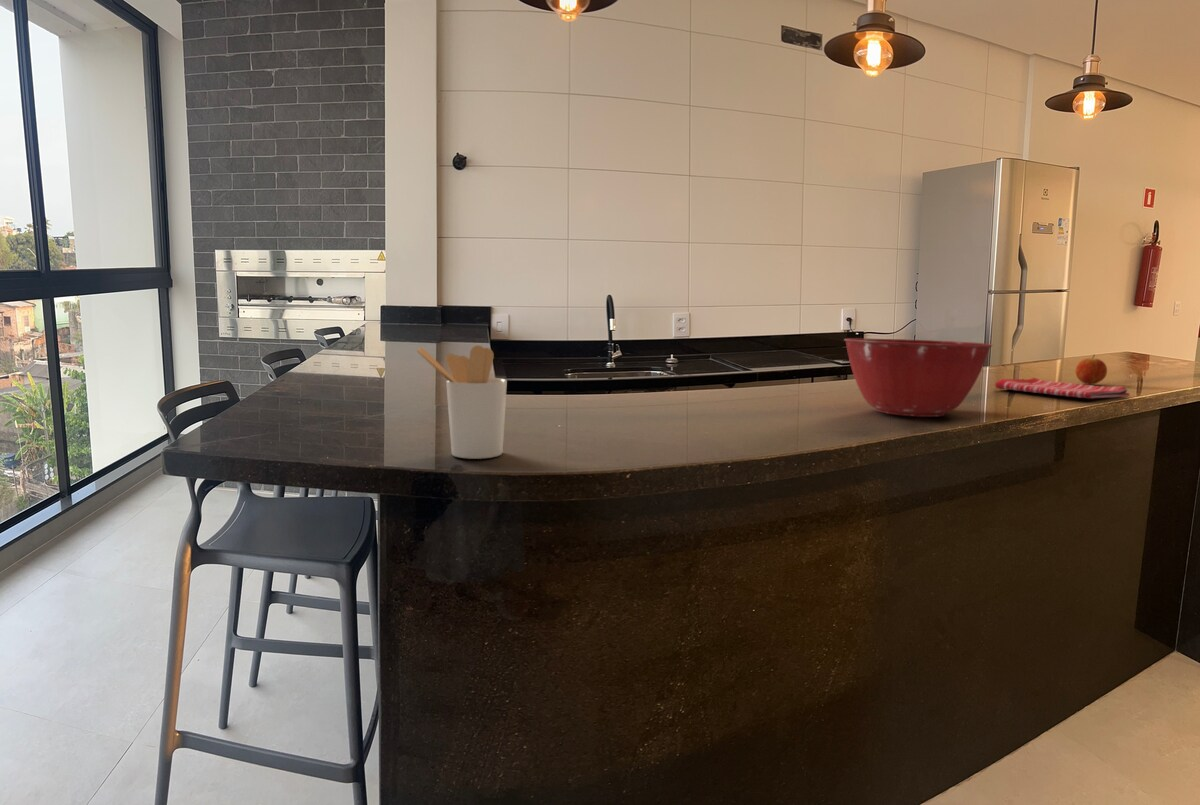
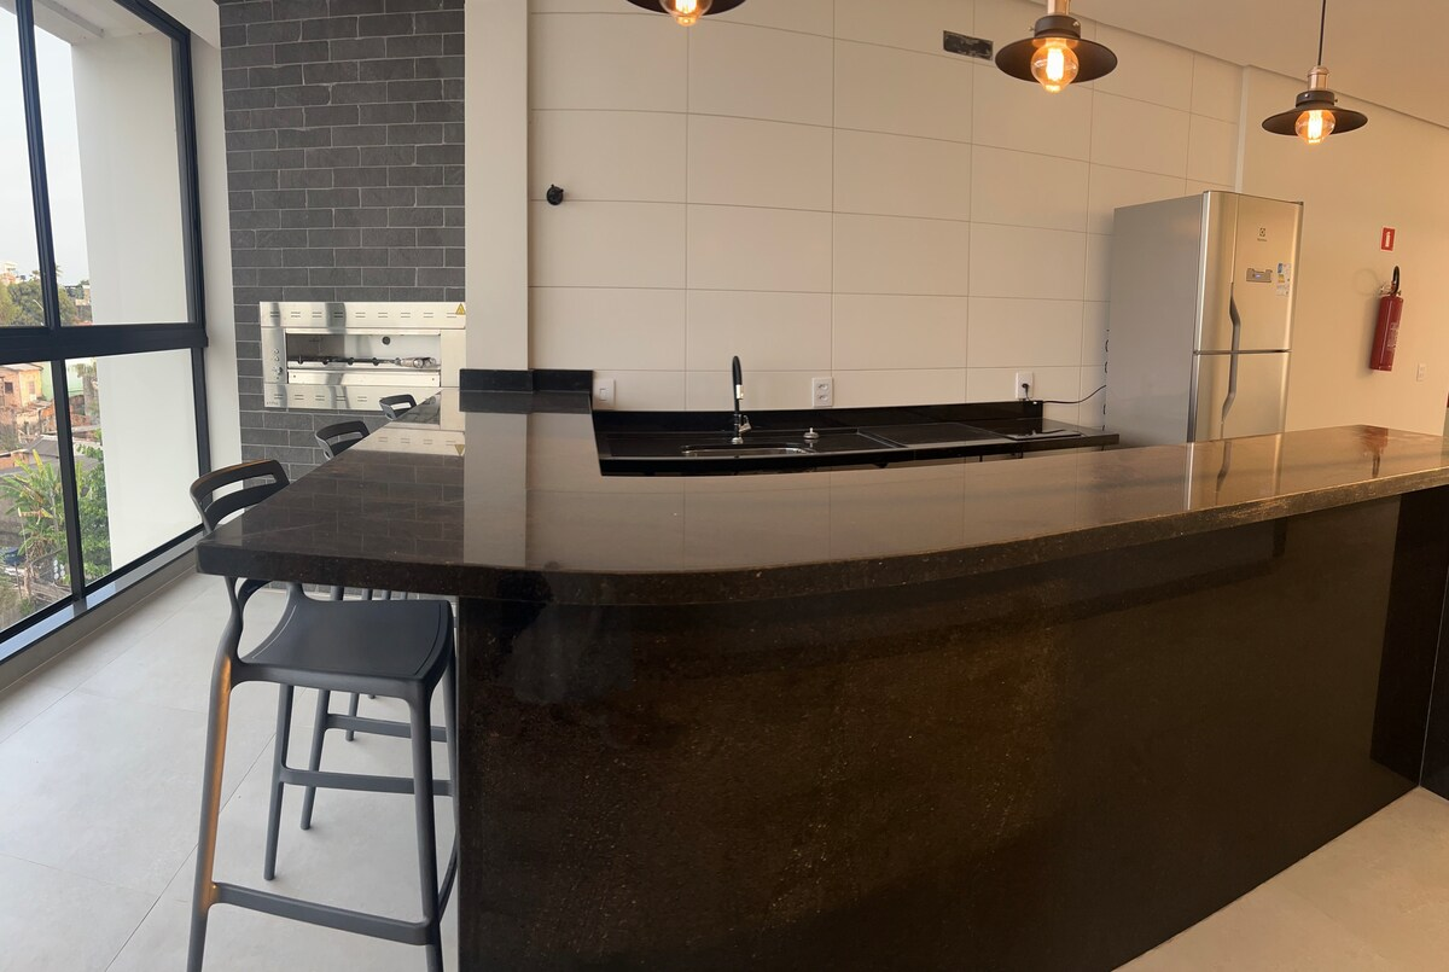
- mixing bowl [843,337,994,418]
- dish towel [994,377,1131,400]
- utensil holder [416,344,508,460]
- fruit [1075,353,1108,385]
